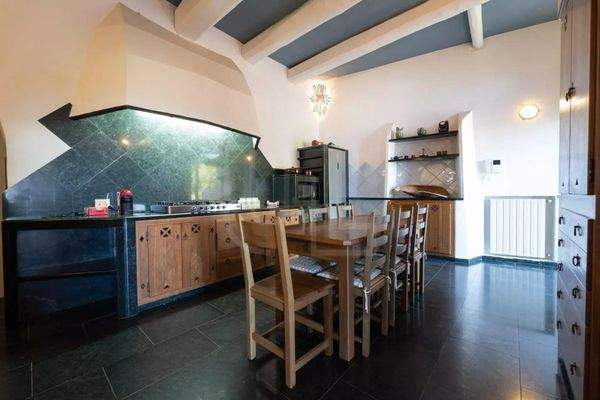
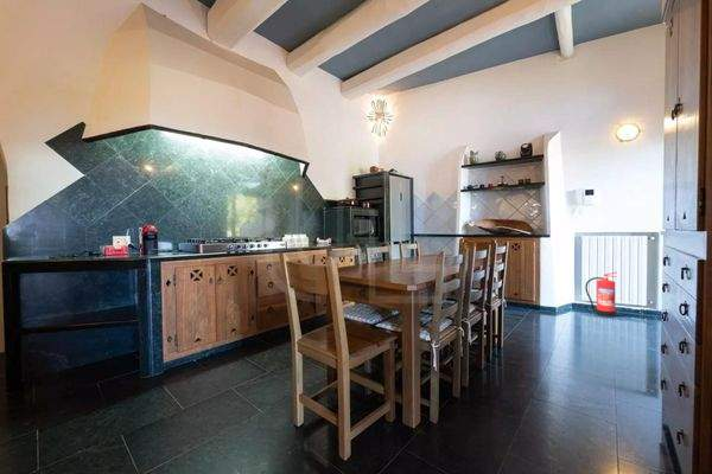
+ fire extinguisher [584,271,617,319]
